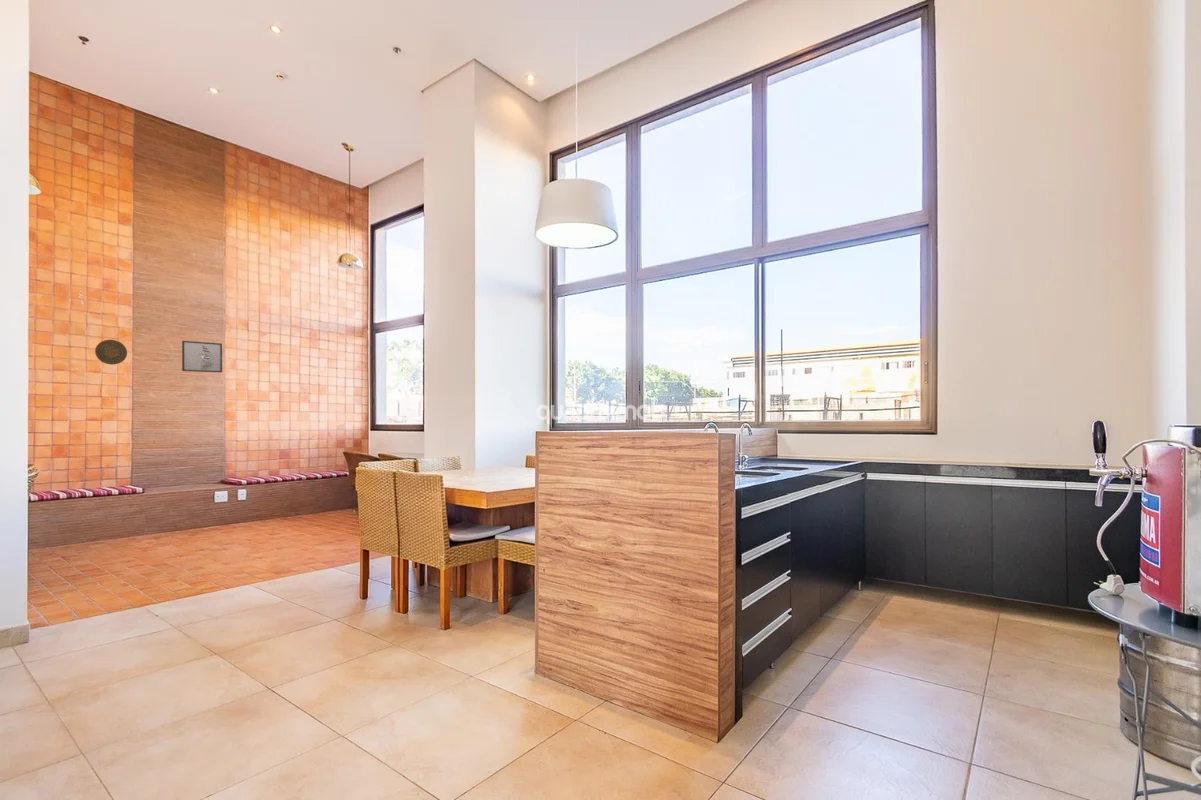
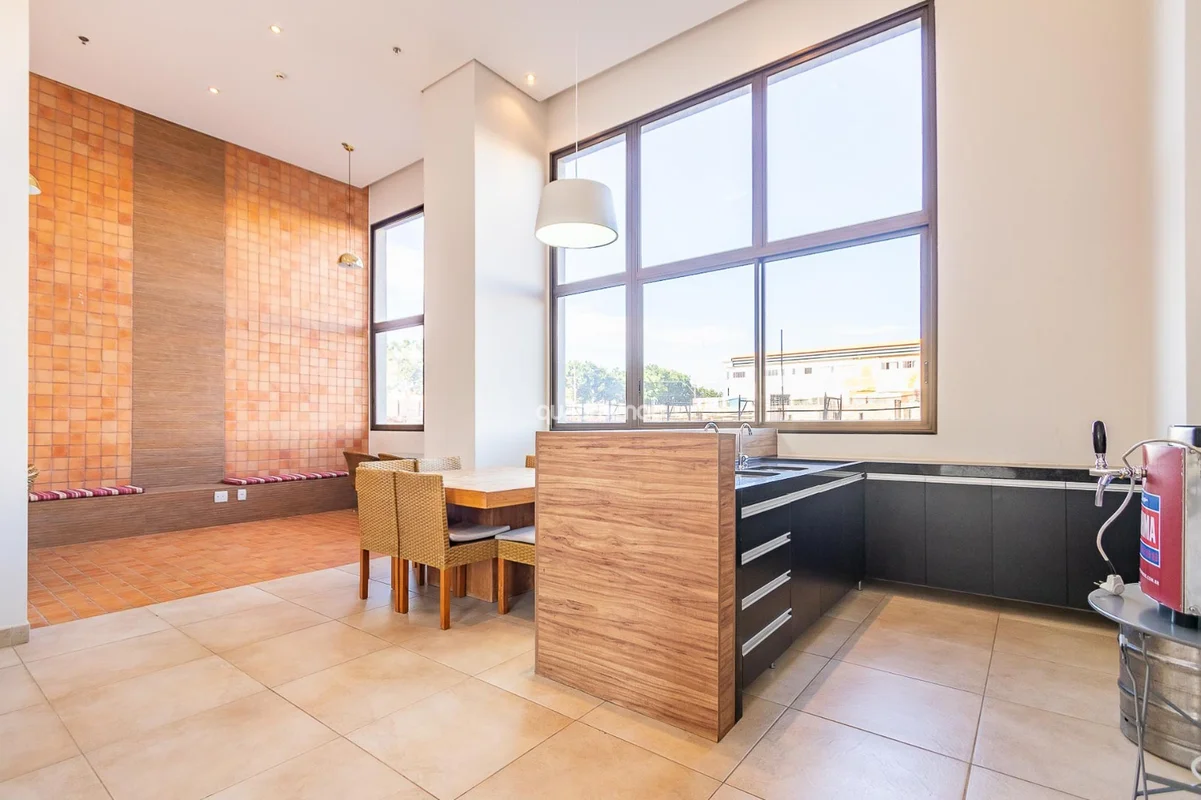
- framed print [181,340,223,373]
- decorative plate [94,339,128,366]
